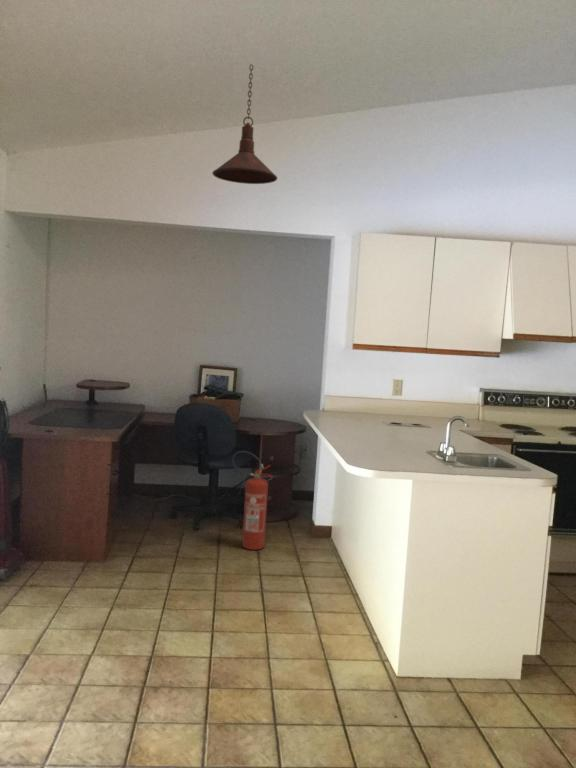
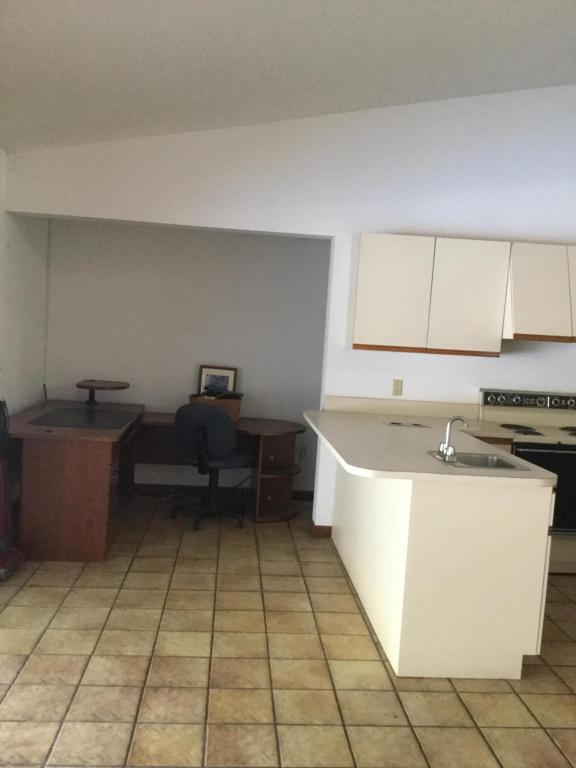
- pendant light [211,63,278,185]
- fire extinguisher [231,450,274,551]
